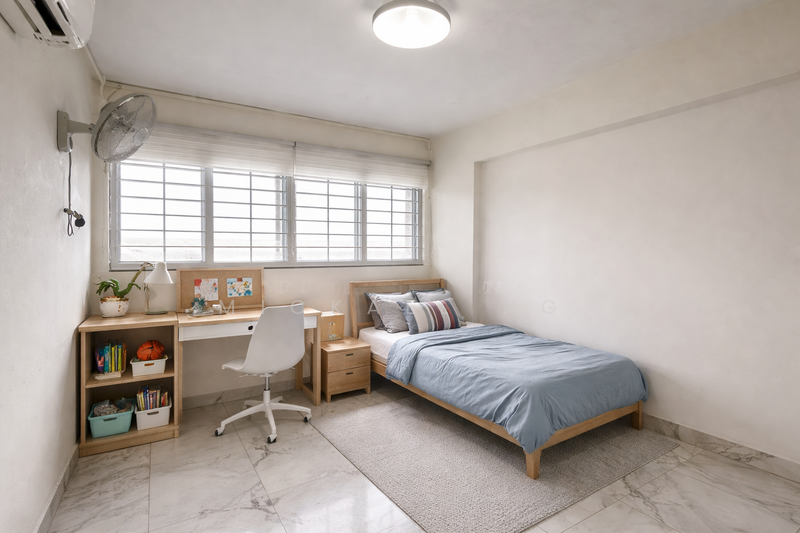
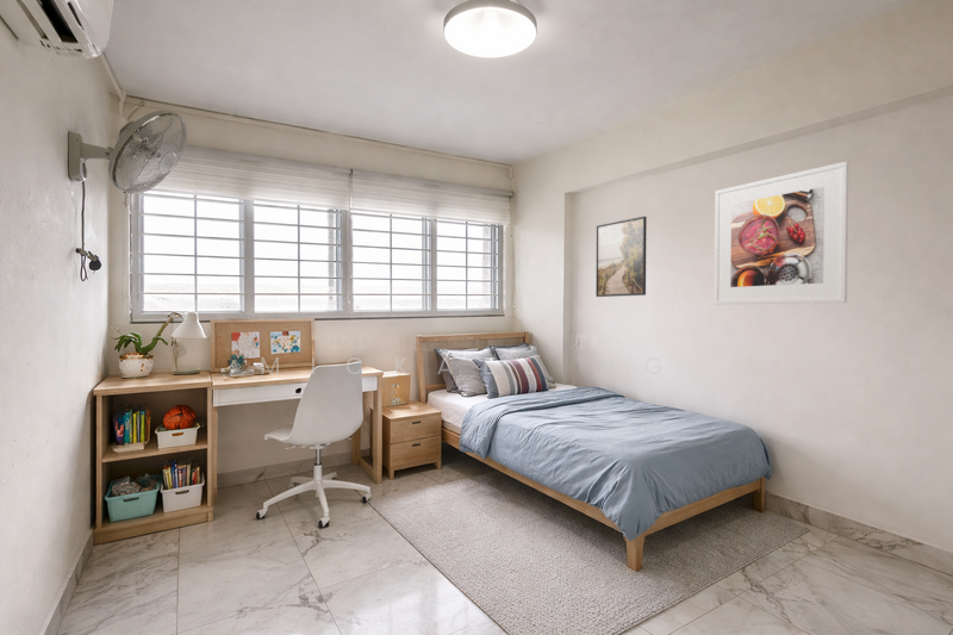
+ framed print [594,216,648,298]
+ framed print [714,161,849,305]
